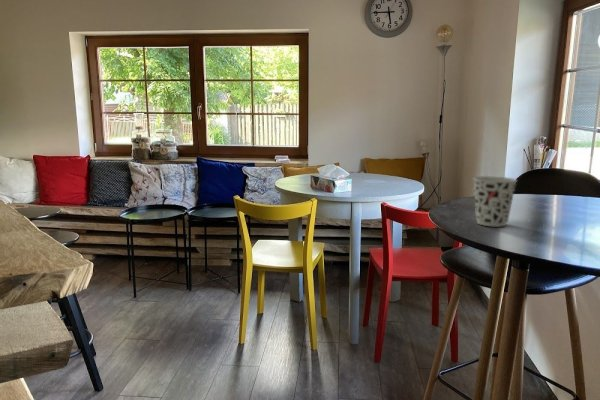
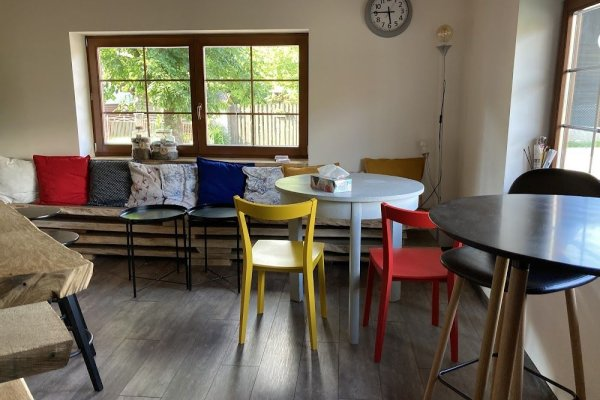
- cup [472,175,518,228]
